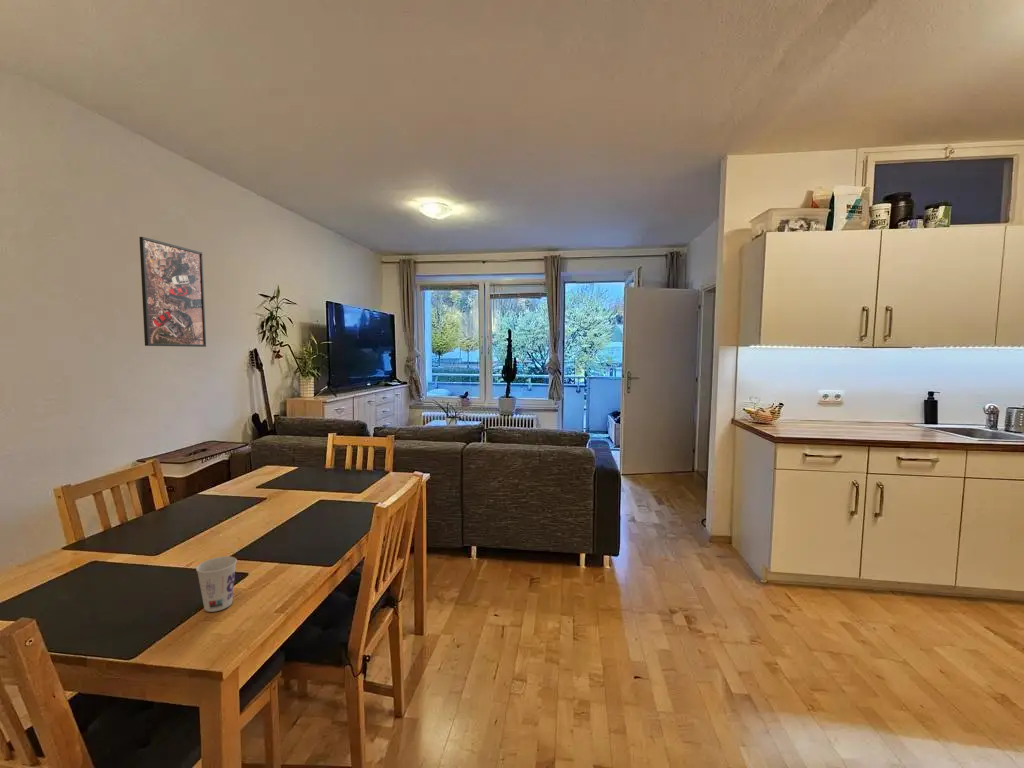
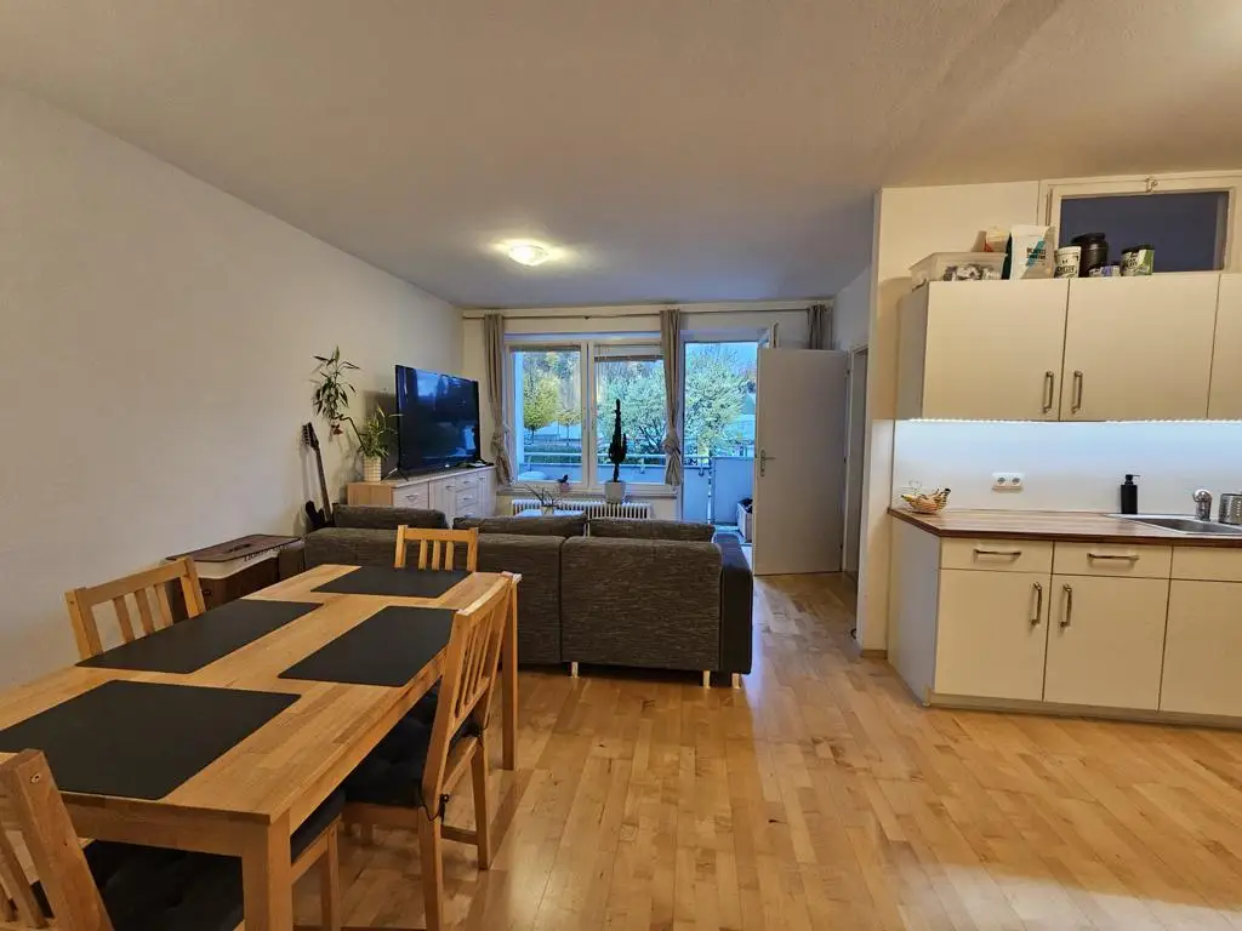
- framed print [138,236,207,348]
- cup [195,555,238,613]
